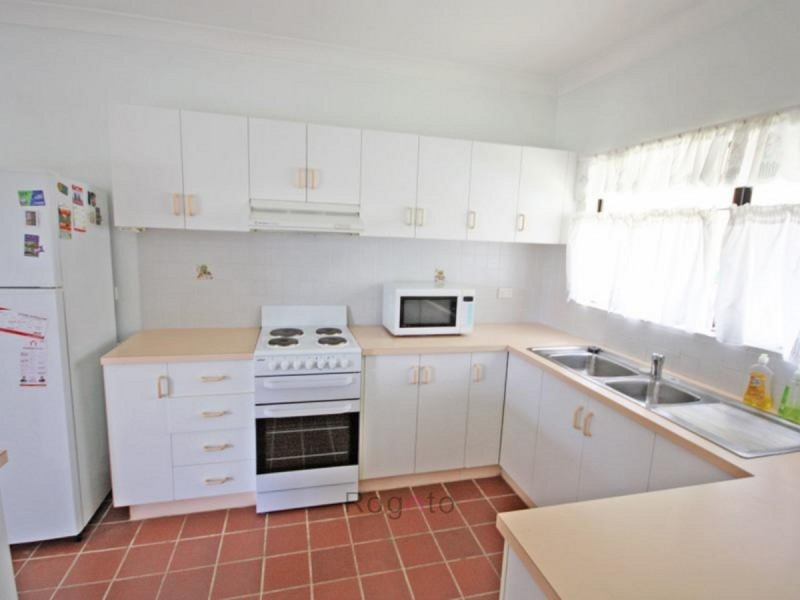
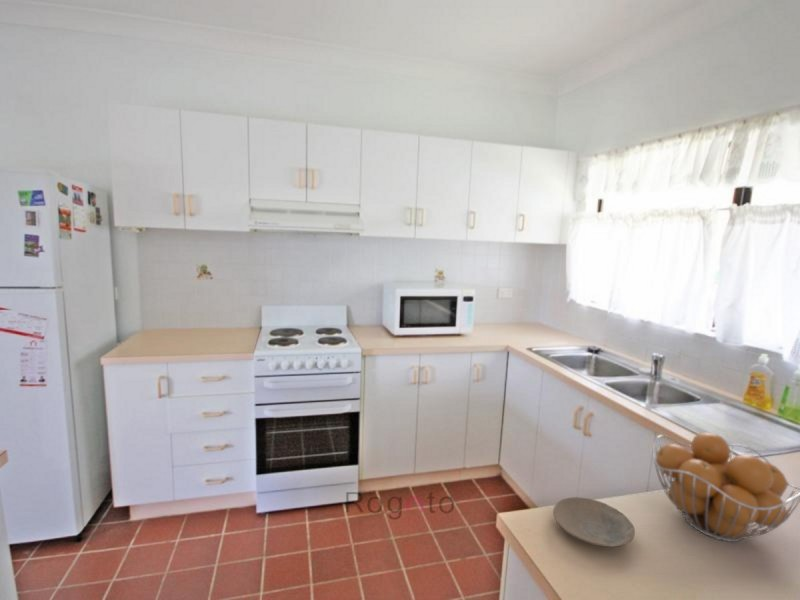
+ plate [552,496,636,548]
+ fruit basket [652,431,800,543]
